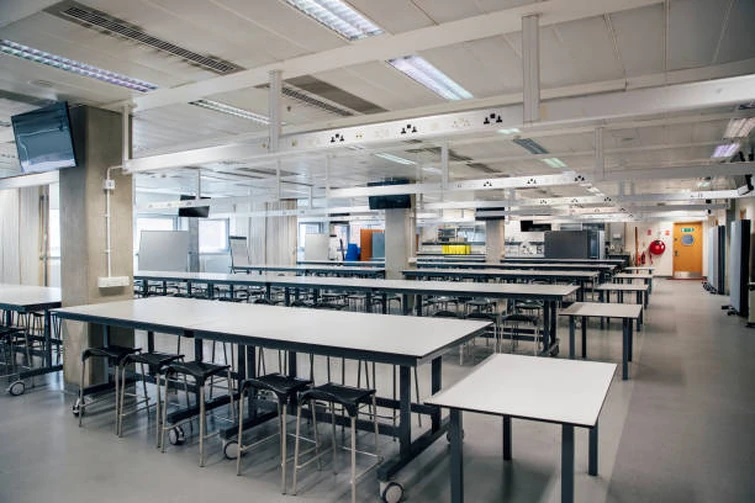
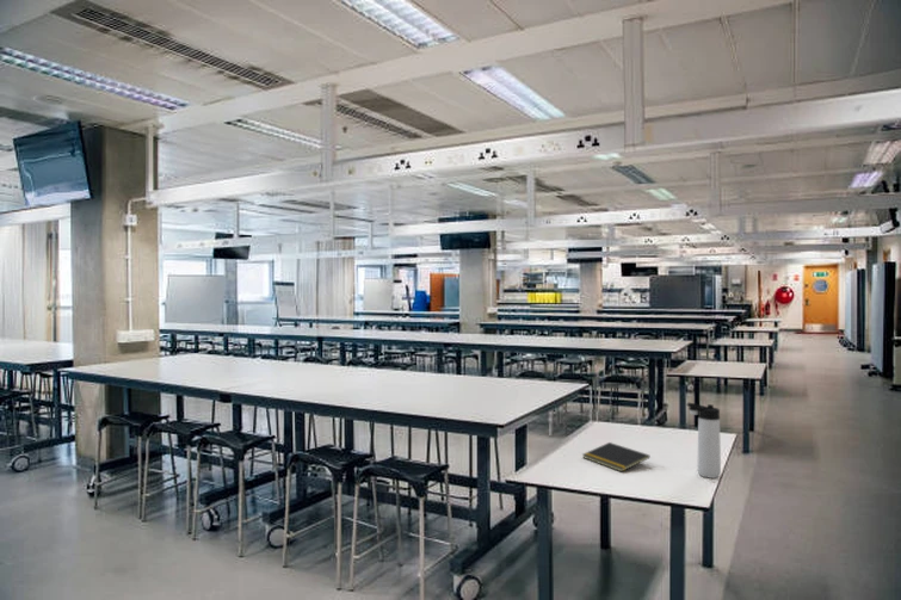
+ thermos bottle [686,402,722,480]
+ notepad [581,441,652,472]
